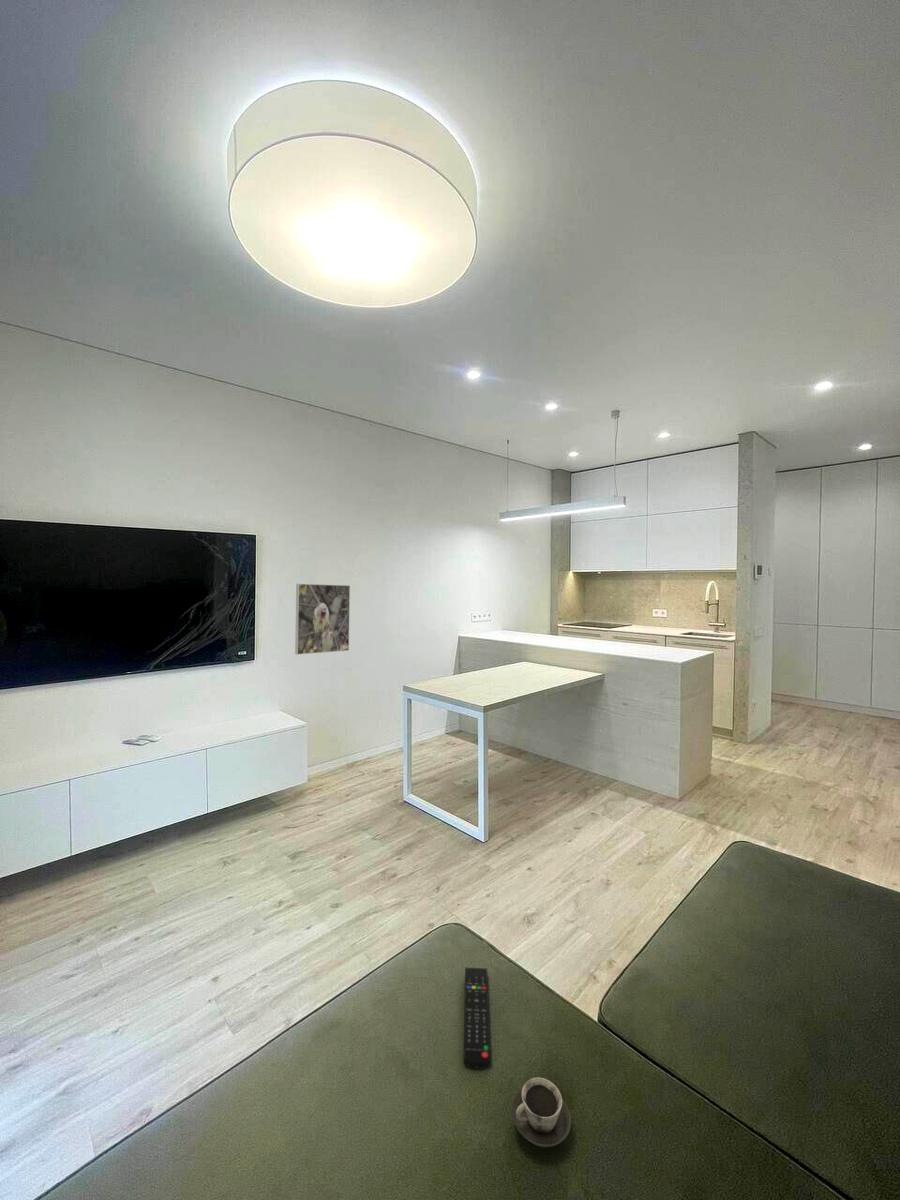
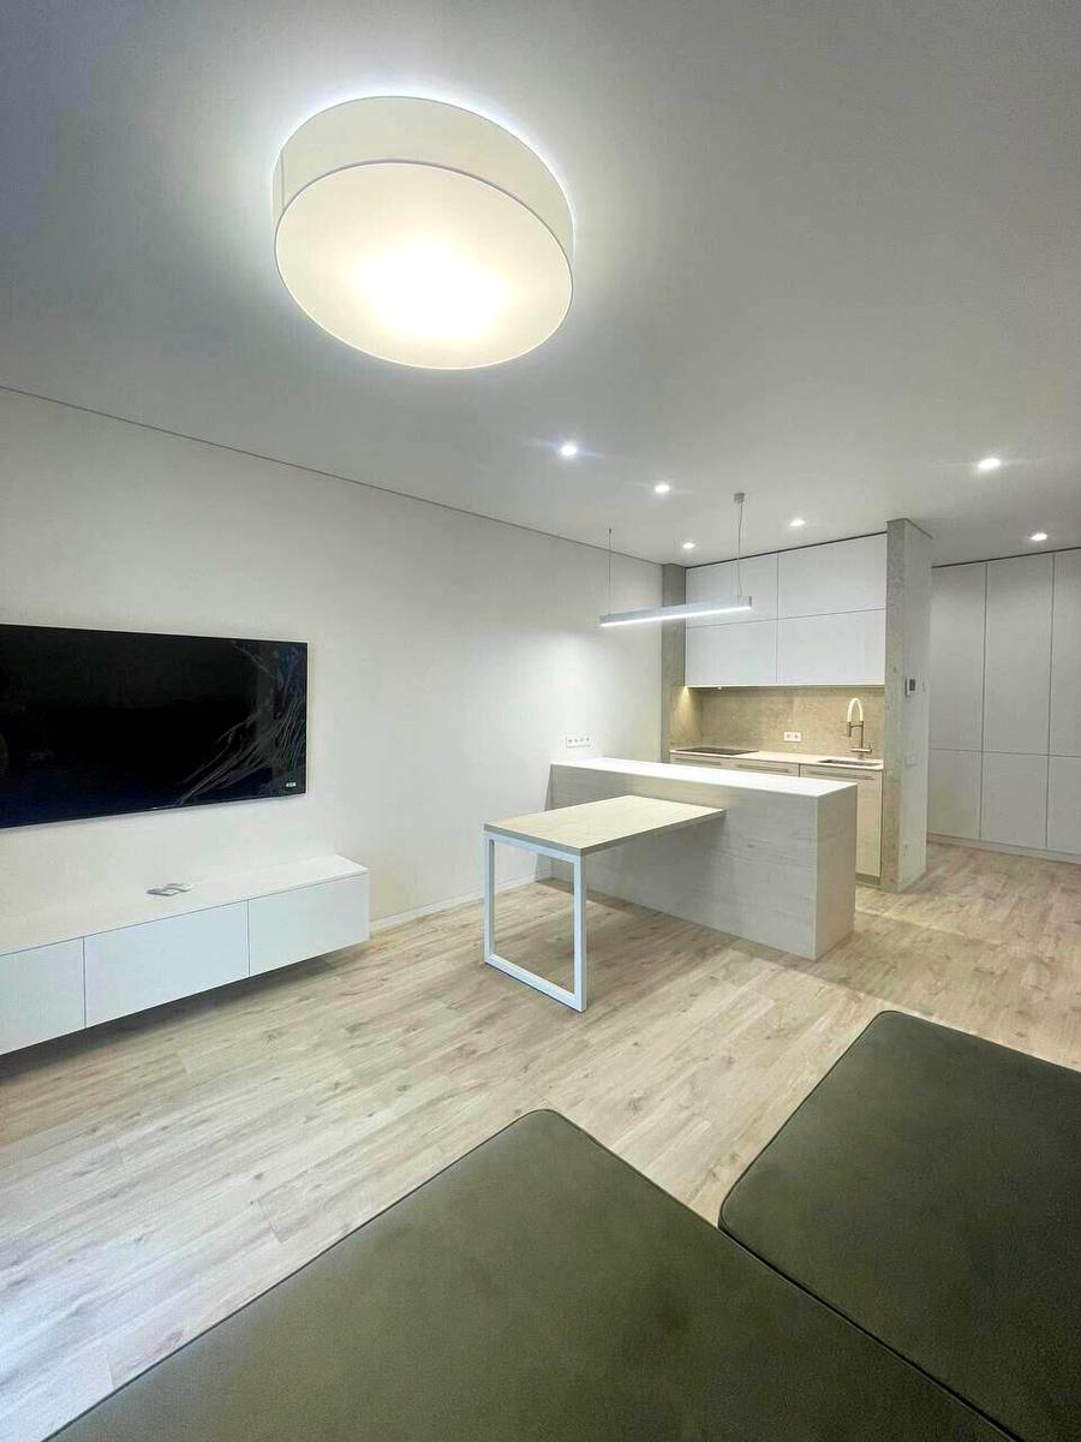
- cup [510,1077,572,1149]
- remote control [462,967,492,1070]
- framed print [294,583,351,656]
